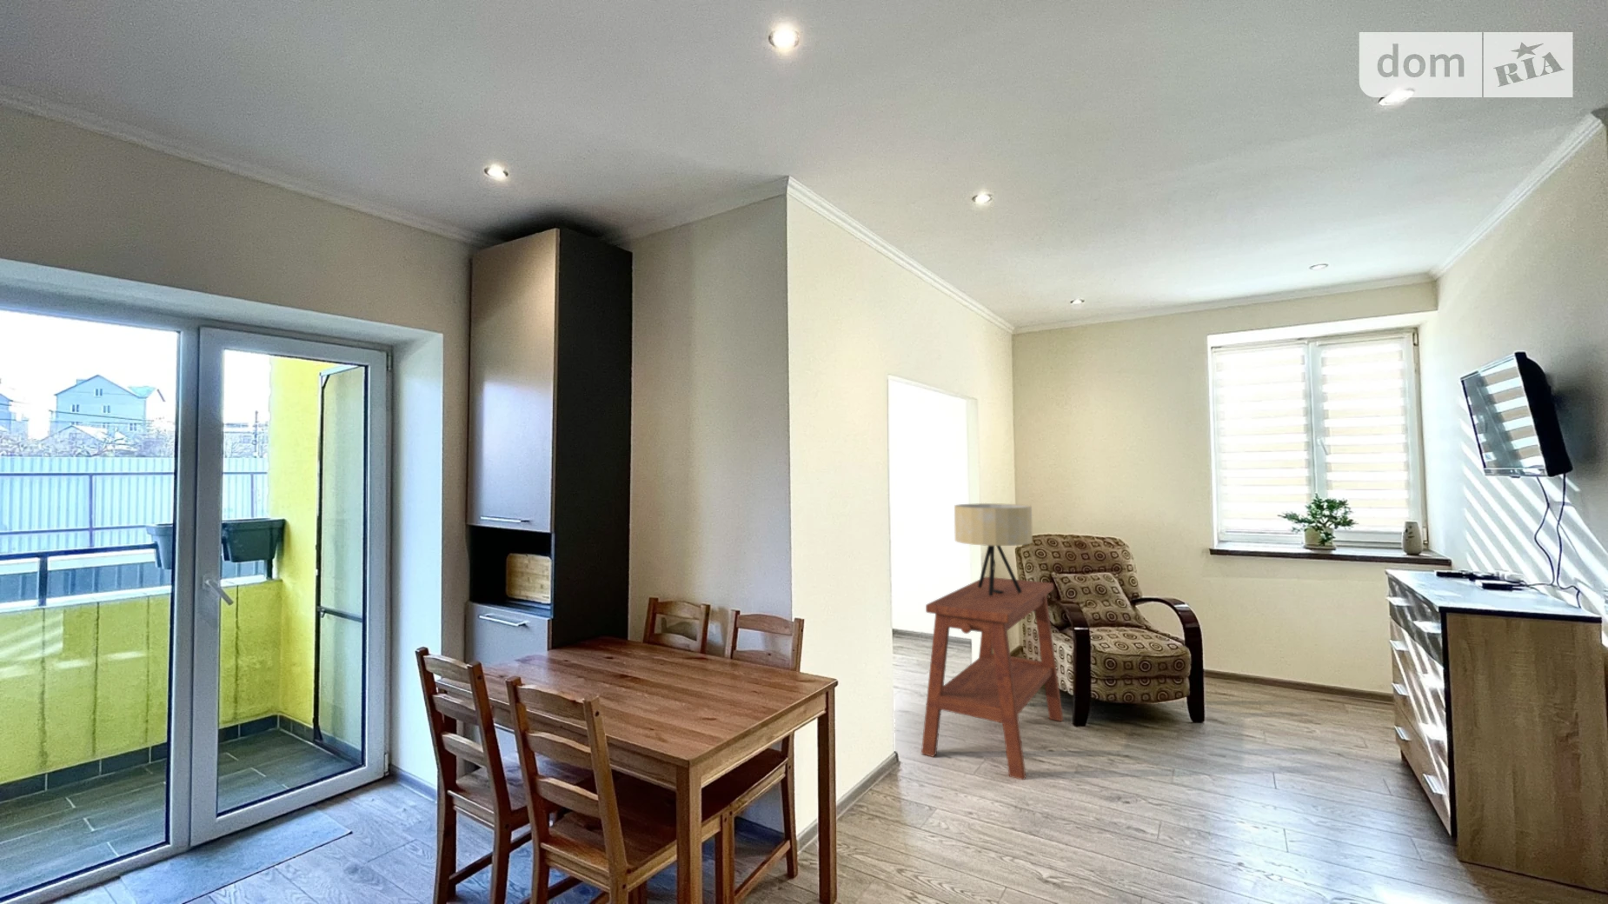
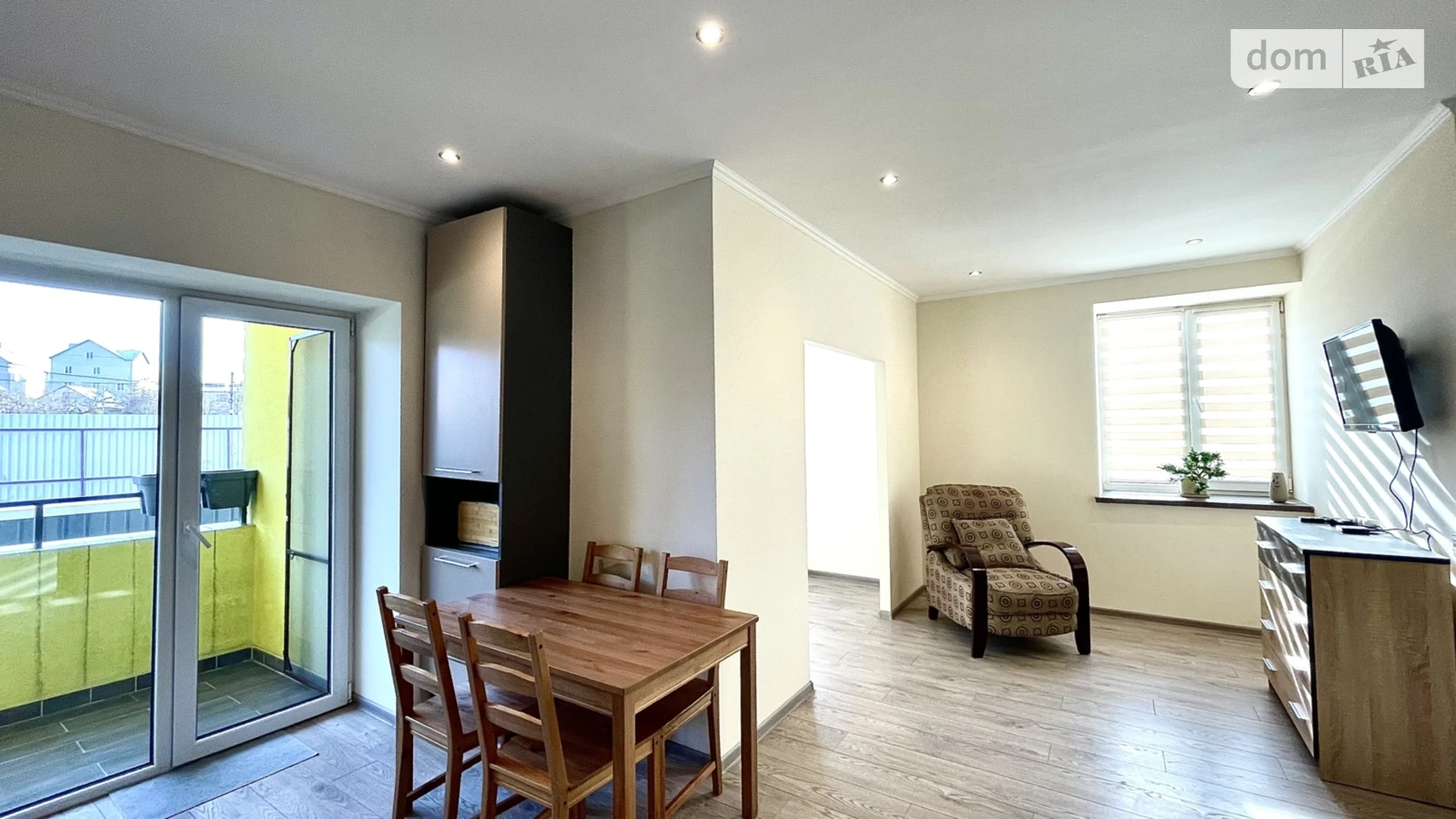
- side table [920,576,1064,780]
- table lamp [953,502,1034,595]
